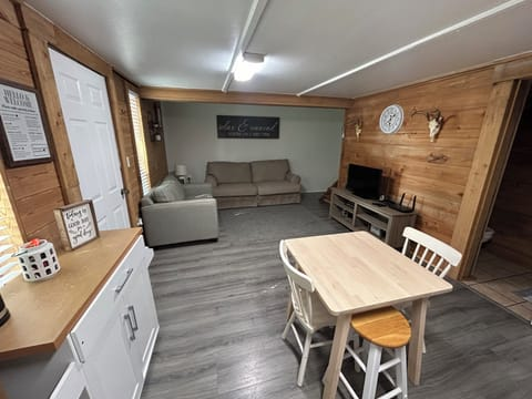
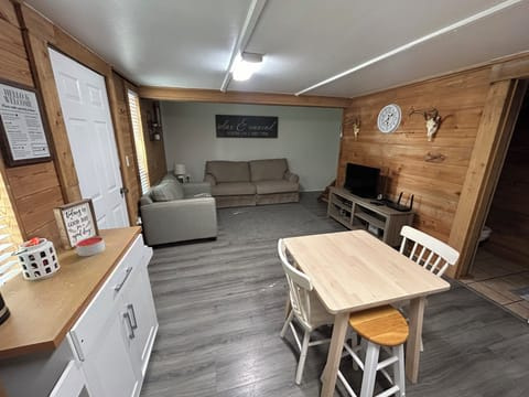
+ candle [75,236,106,257]
